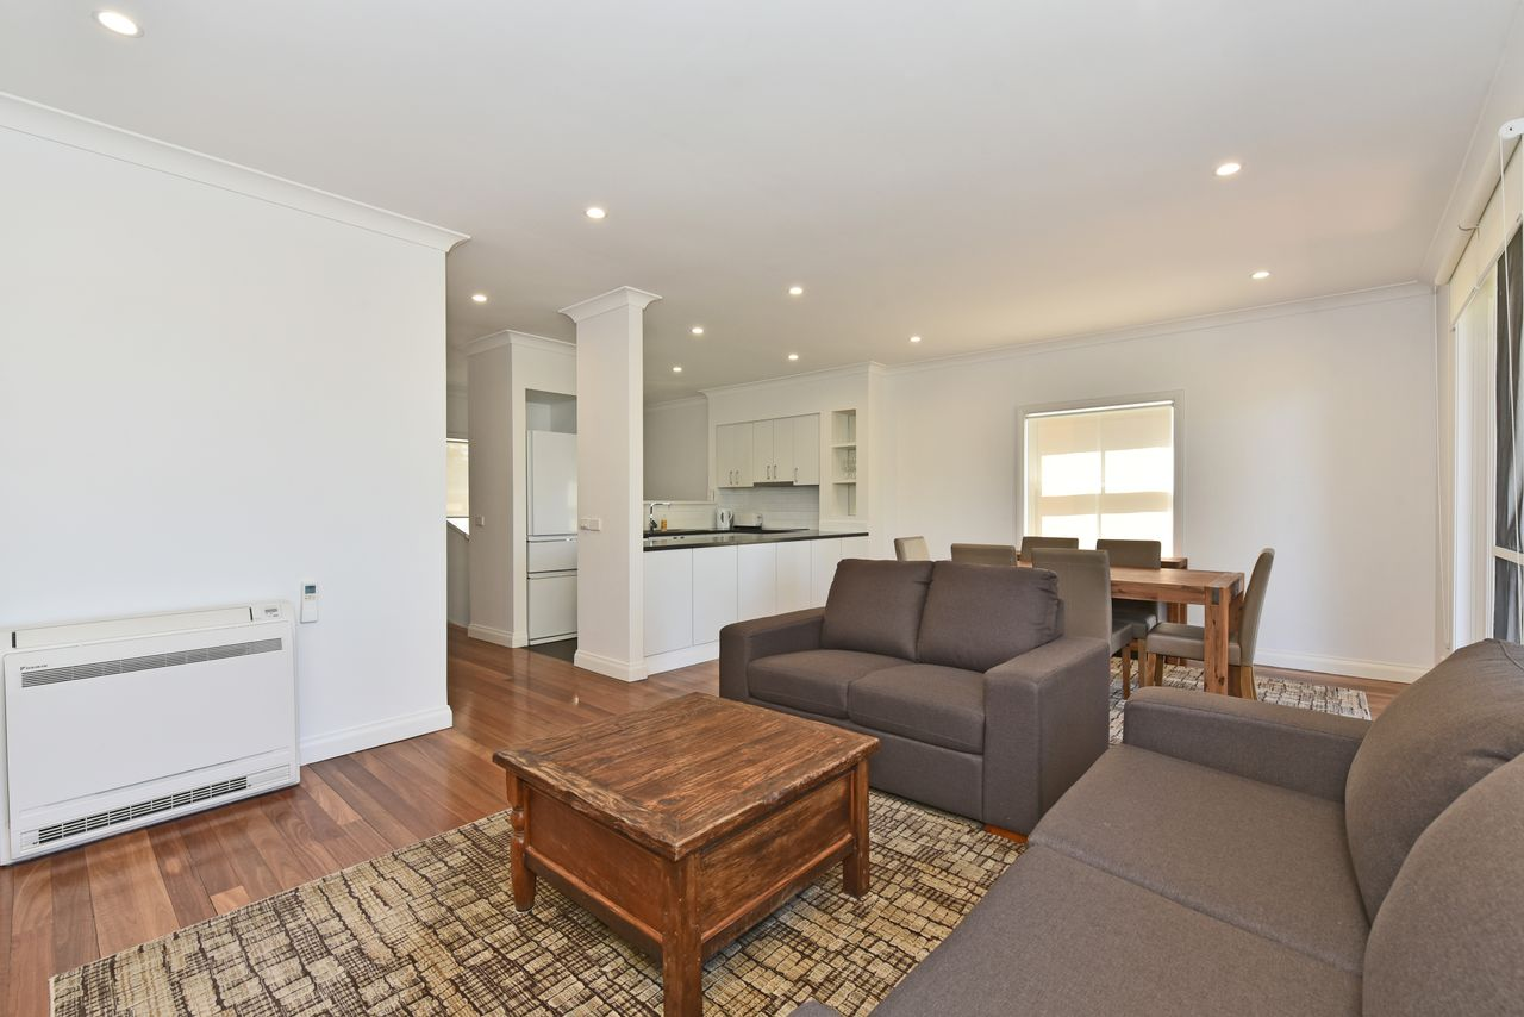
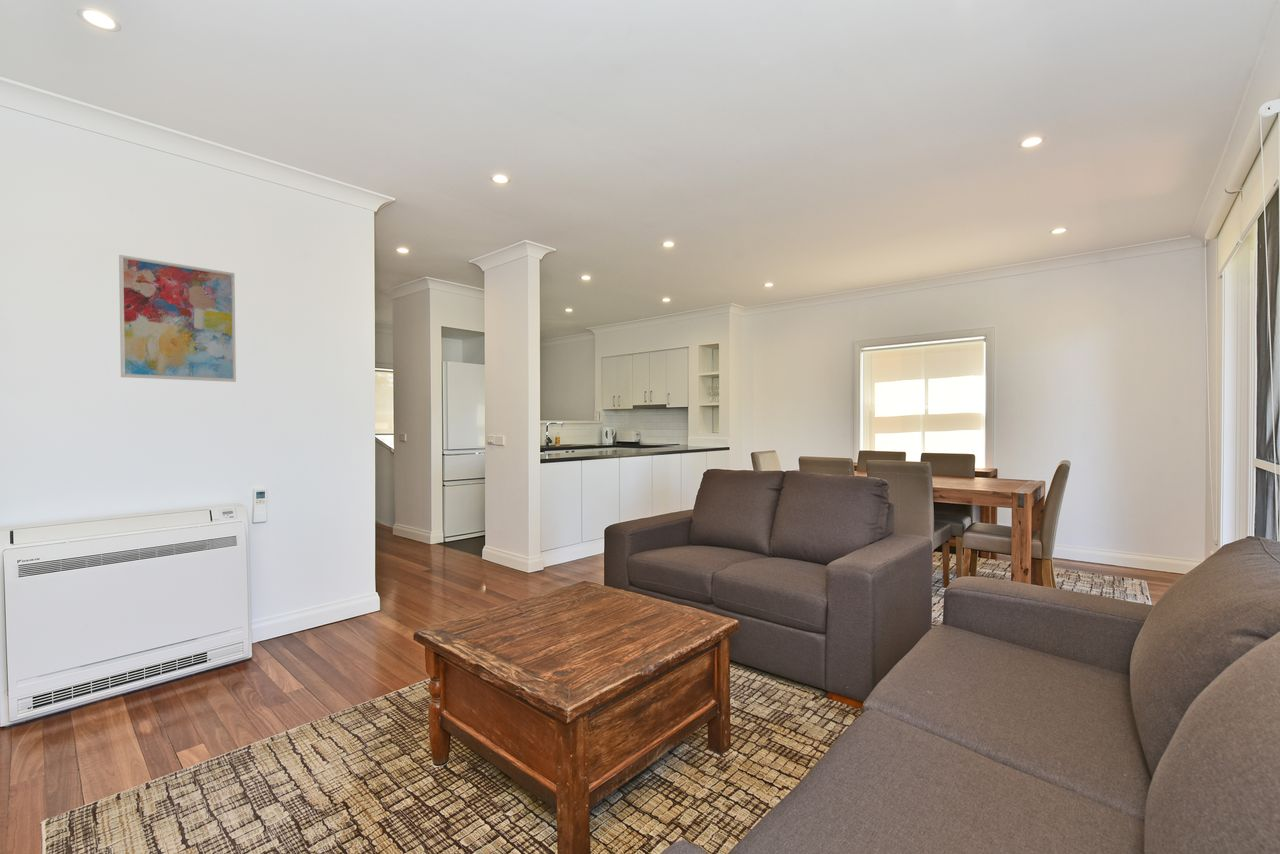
+ wall art [118,254,237,383]
